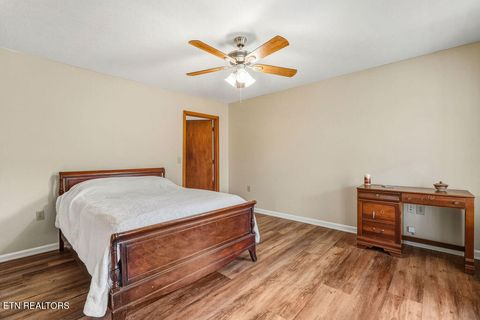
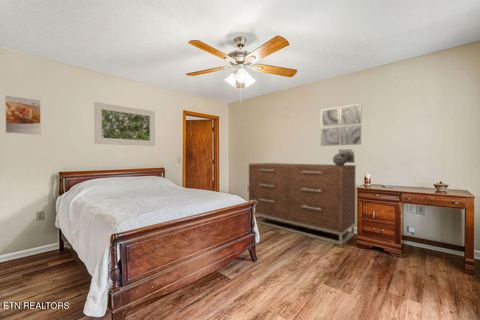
+ dresser [248,162,357,246]
+ decorative urn [332,148,355,166]
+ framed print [93,101,156,147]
+ wall art [320,103,362,147]
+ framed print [4,94,42,136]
